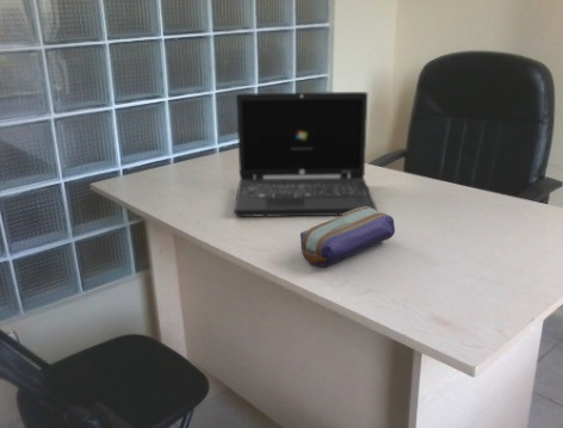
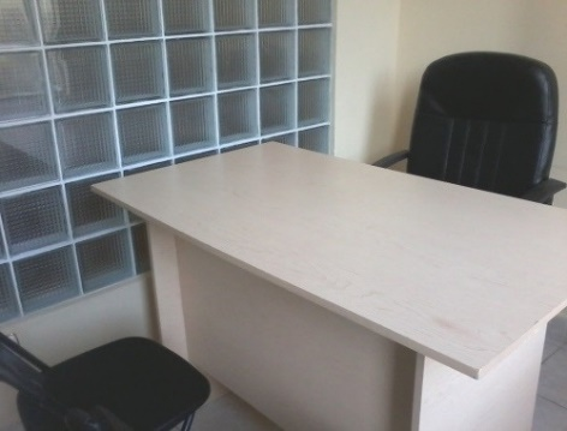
- pencil case [299,207,396,268]
- laptop [233,91,378,218]
